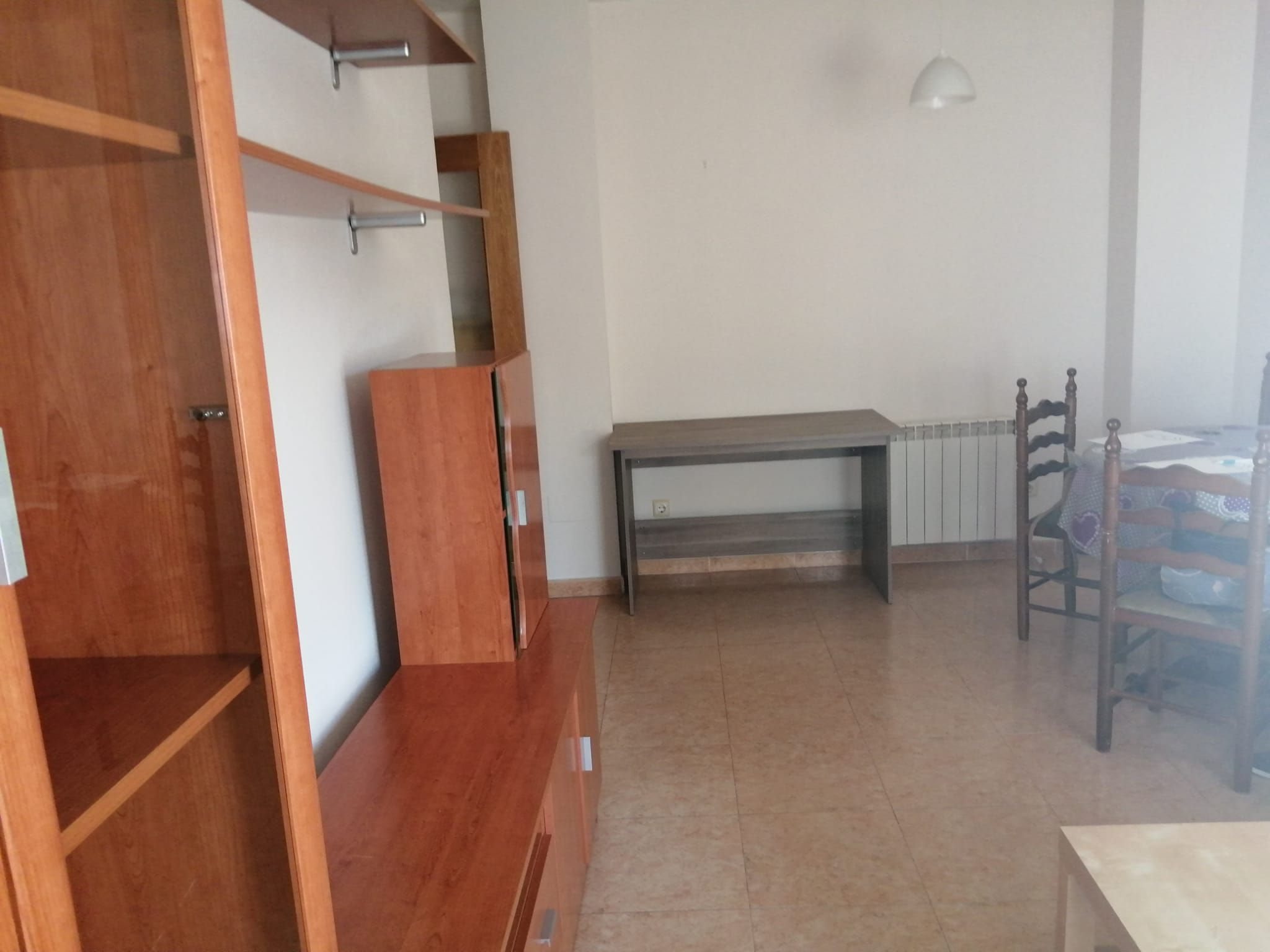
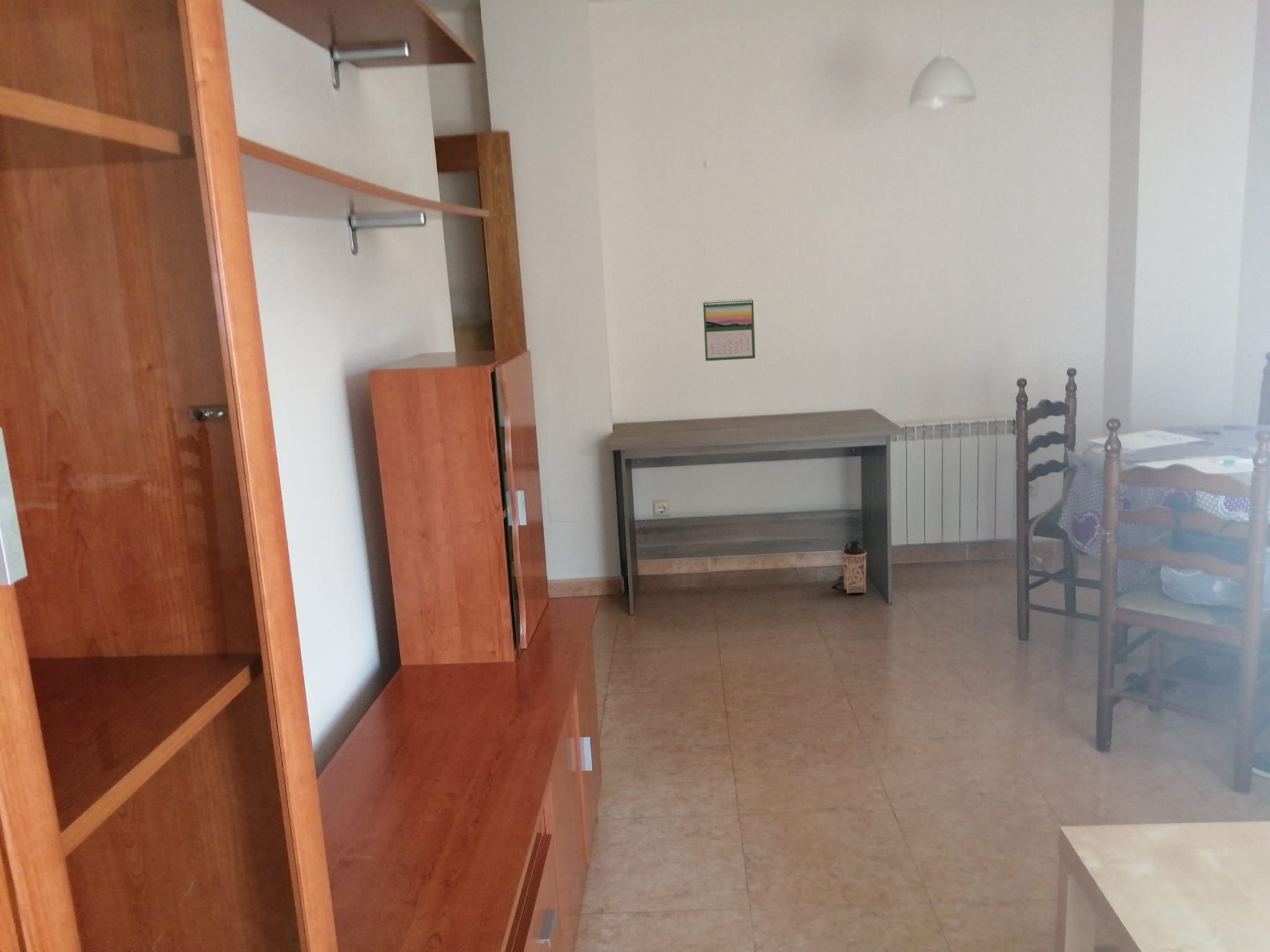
+ calendar [703,298,756,362]
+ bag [832,521,868,594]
